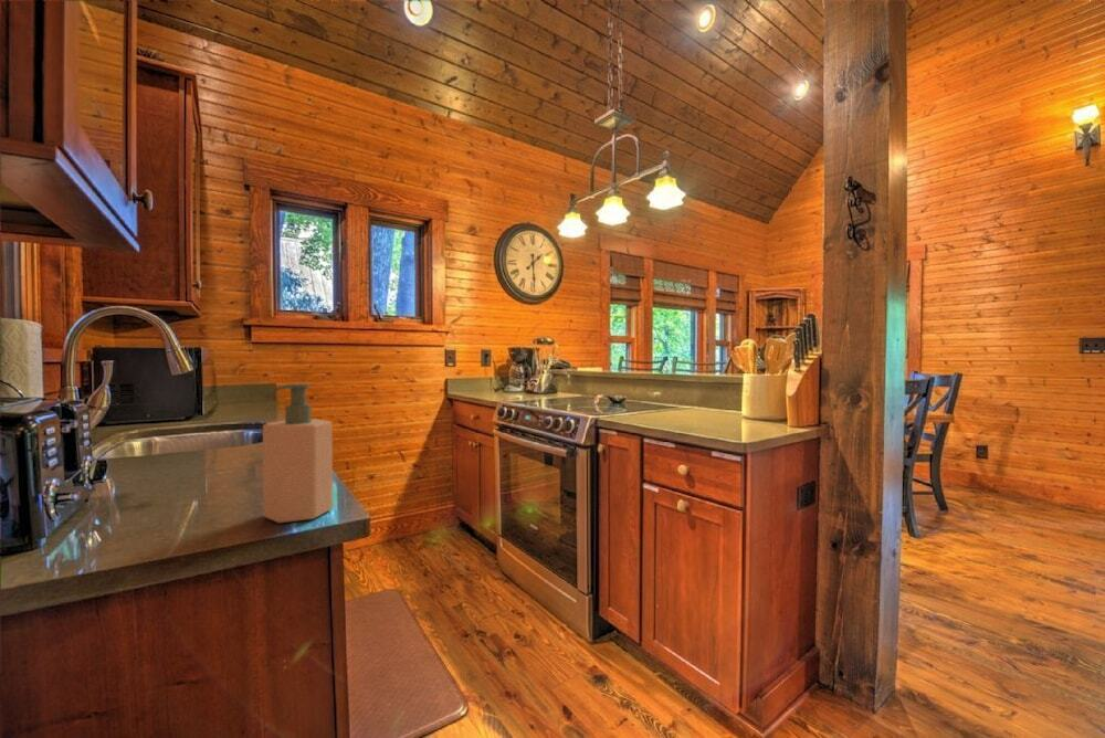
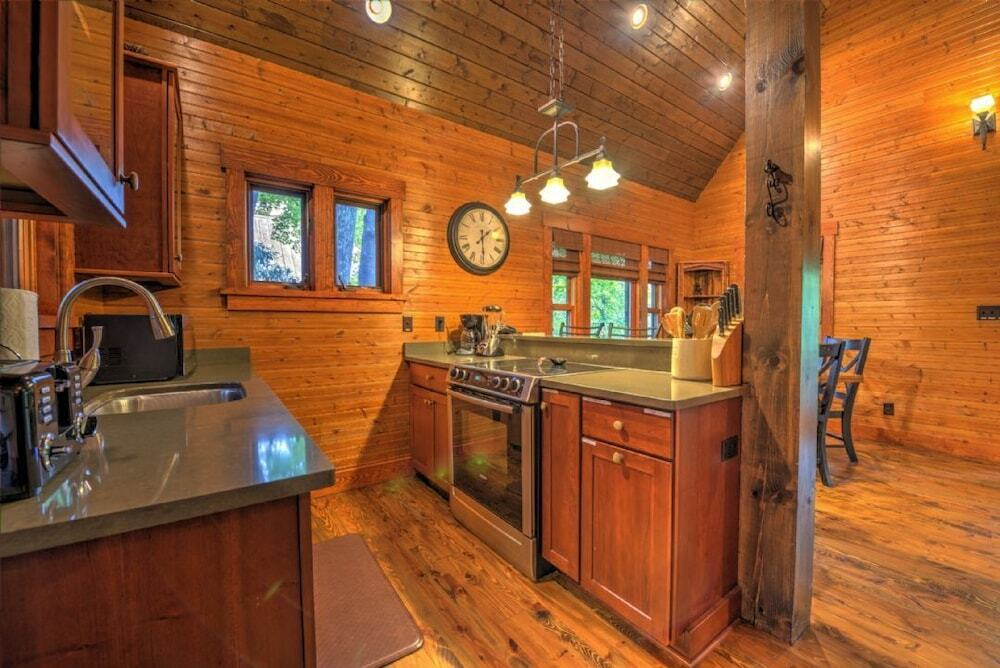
- soap bottle [262,382,334,524]
